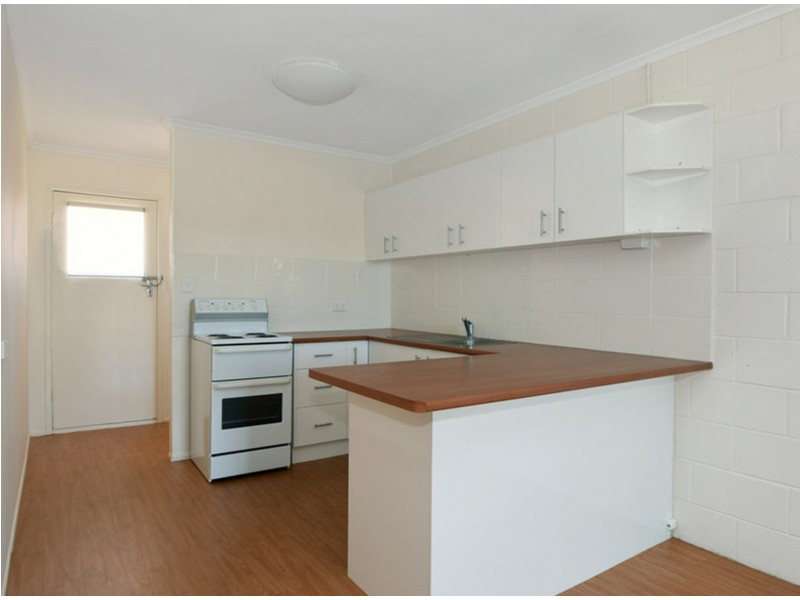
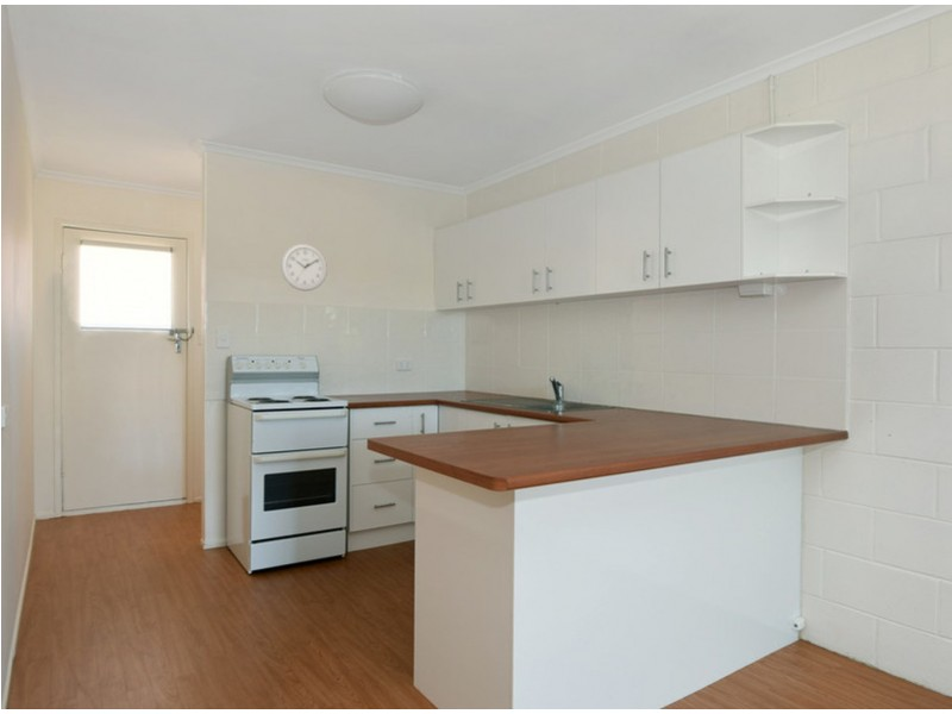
+ wall clock [280,243,328,292]
